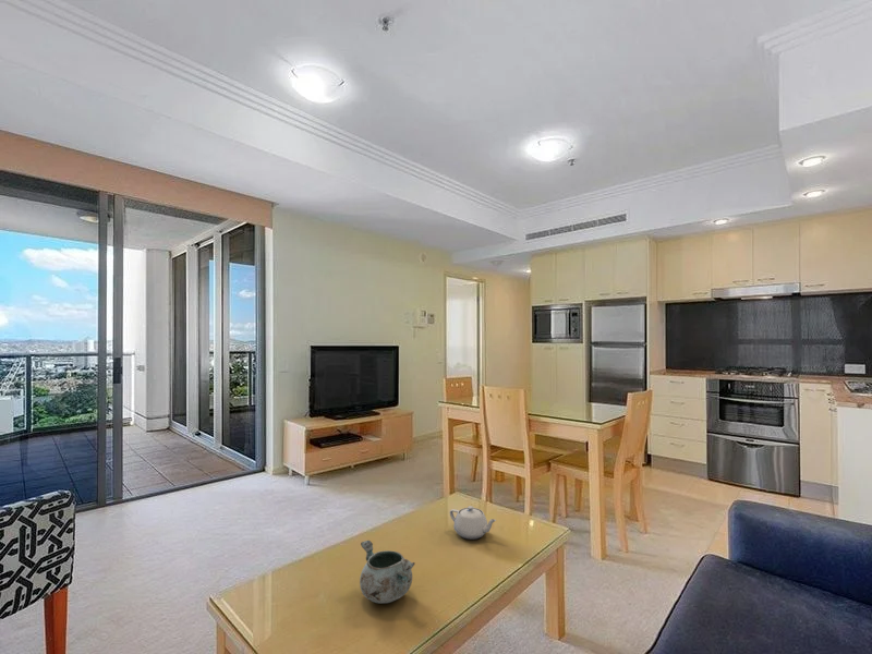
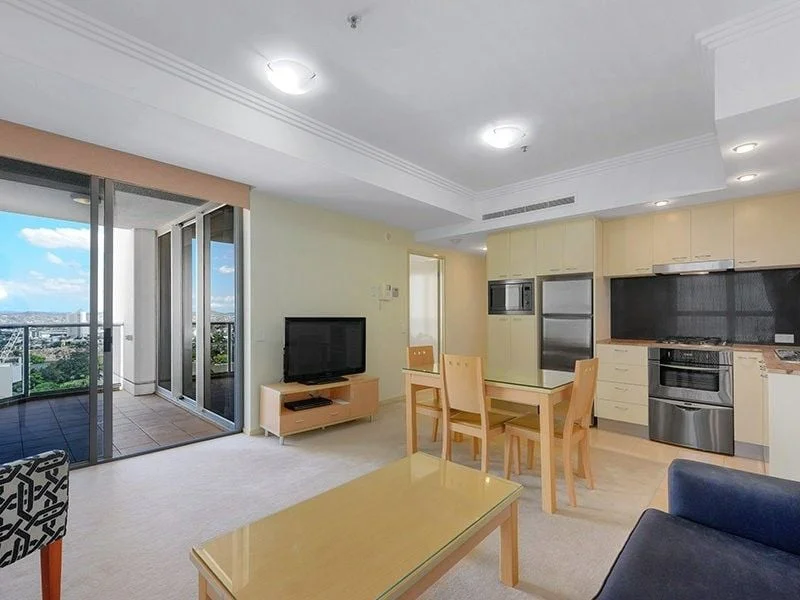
- teapot [449,505,497,541]
- decorative bowl [359,540,415,605]
